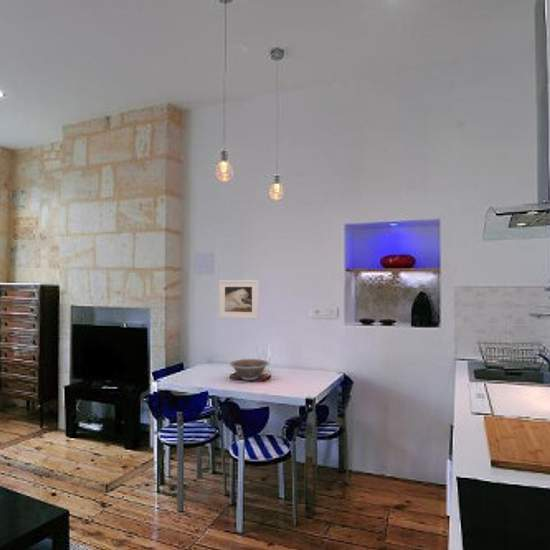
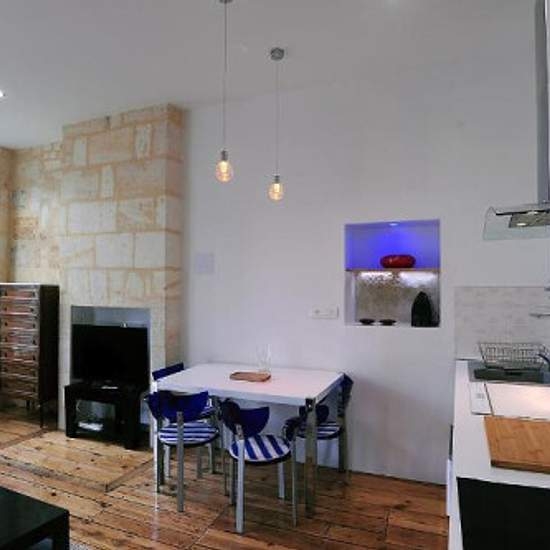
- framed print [218,279,260,320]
- decorative bowl [229,358,270,381]
